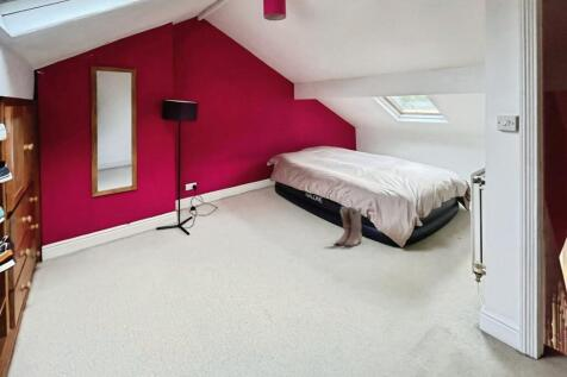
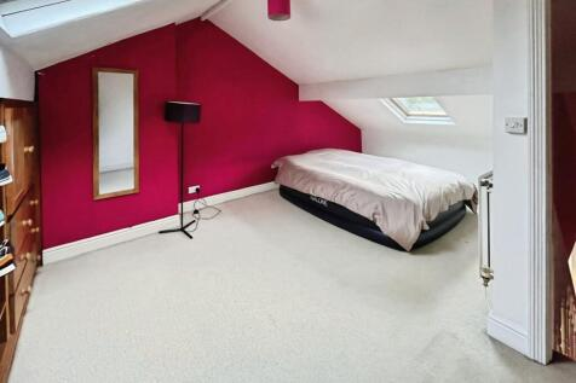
- boots [334,206,363,247]
